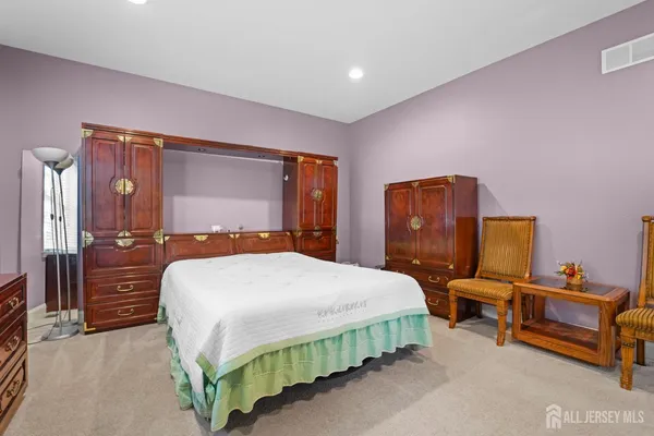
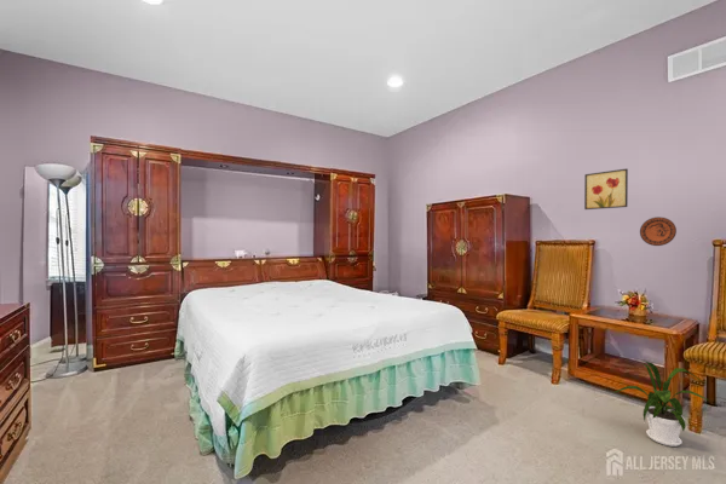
+ decorative plate [639,215,678,247]
+ house plant [611,358,709,448]
+ wall art [583,167,629,211]
